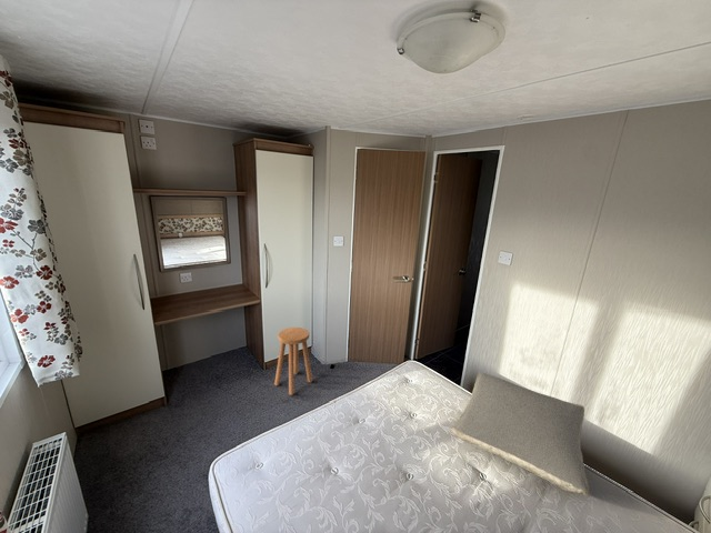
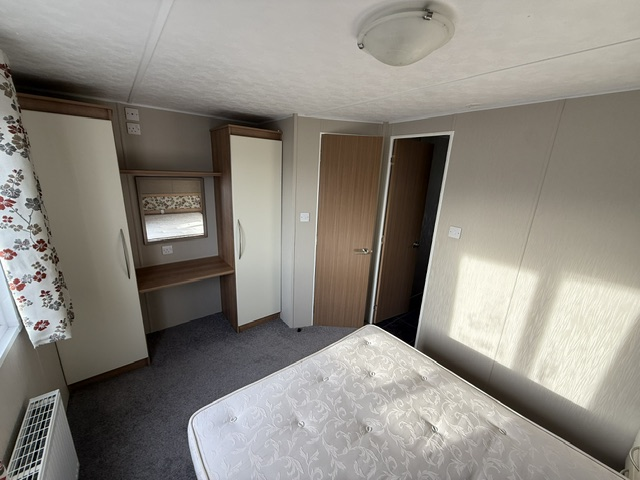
- pillow [451,371,591,497]
- stool [273,326,313,396]
